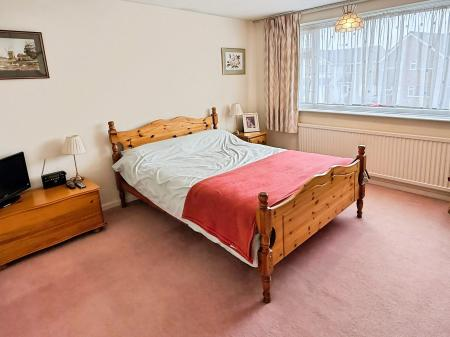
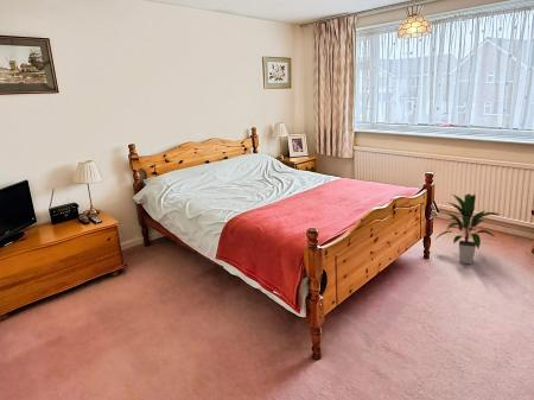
+ indoor plant [434,192,503,265]
